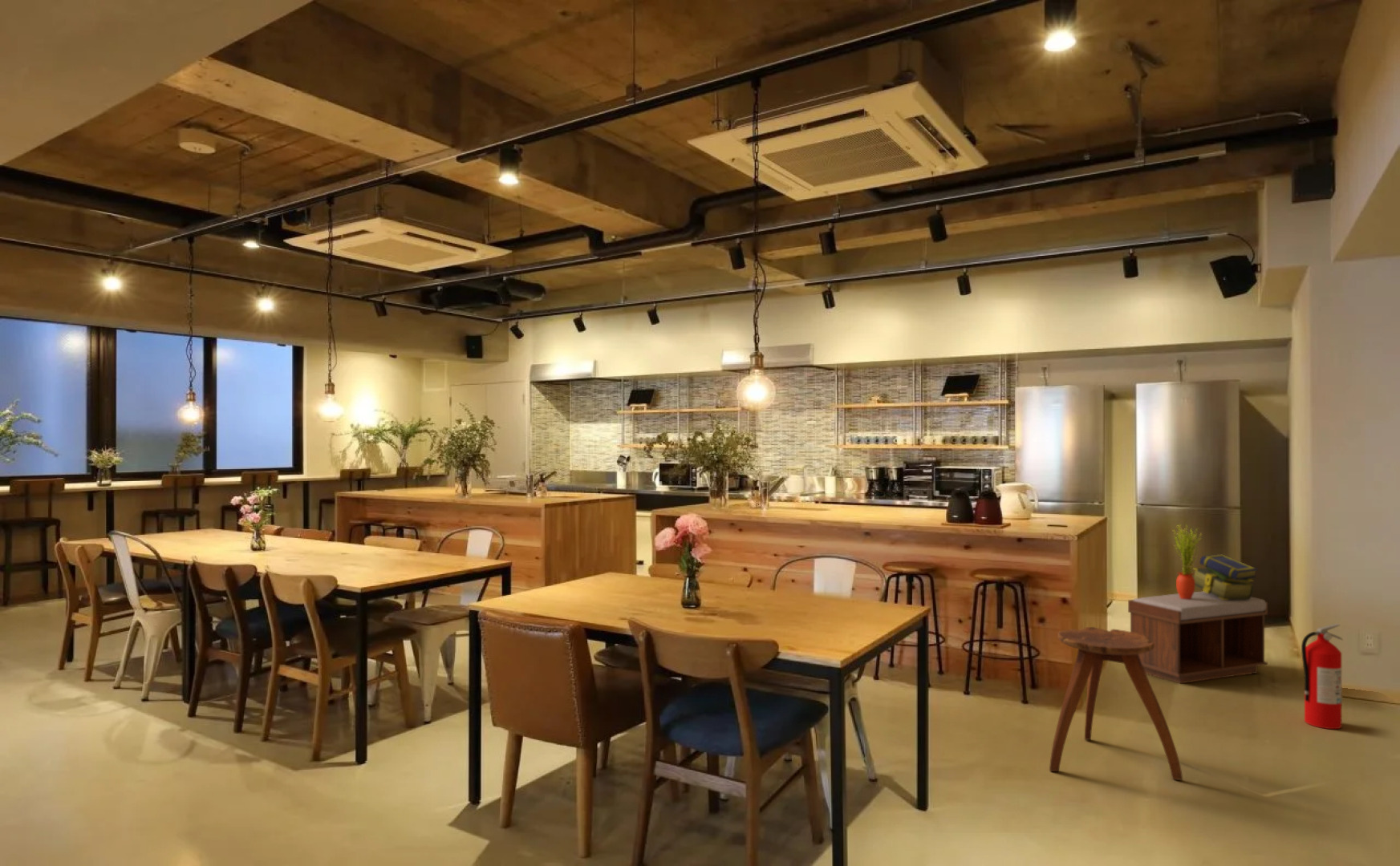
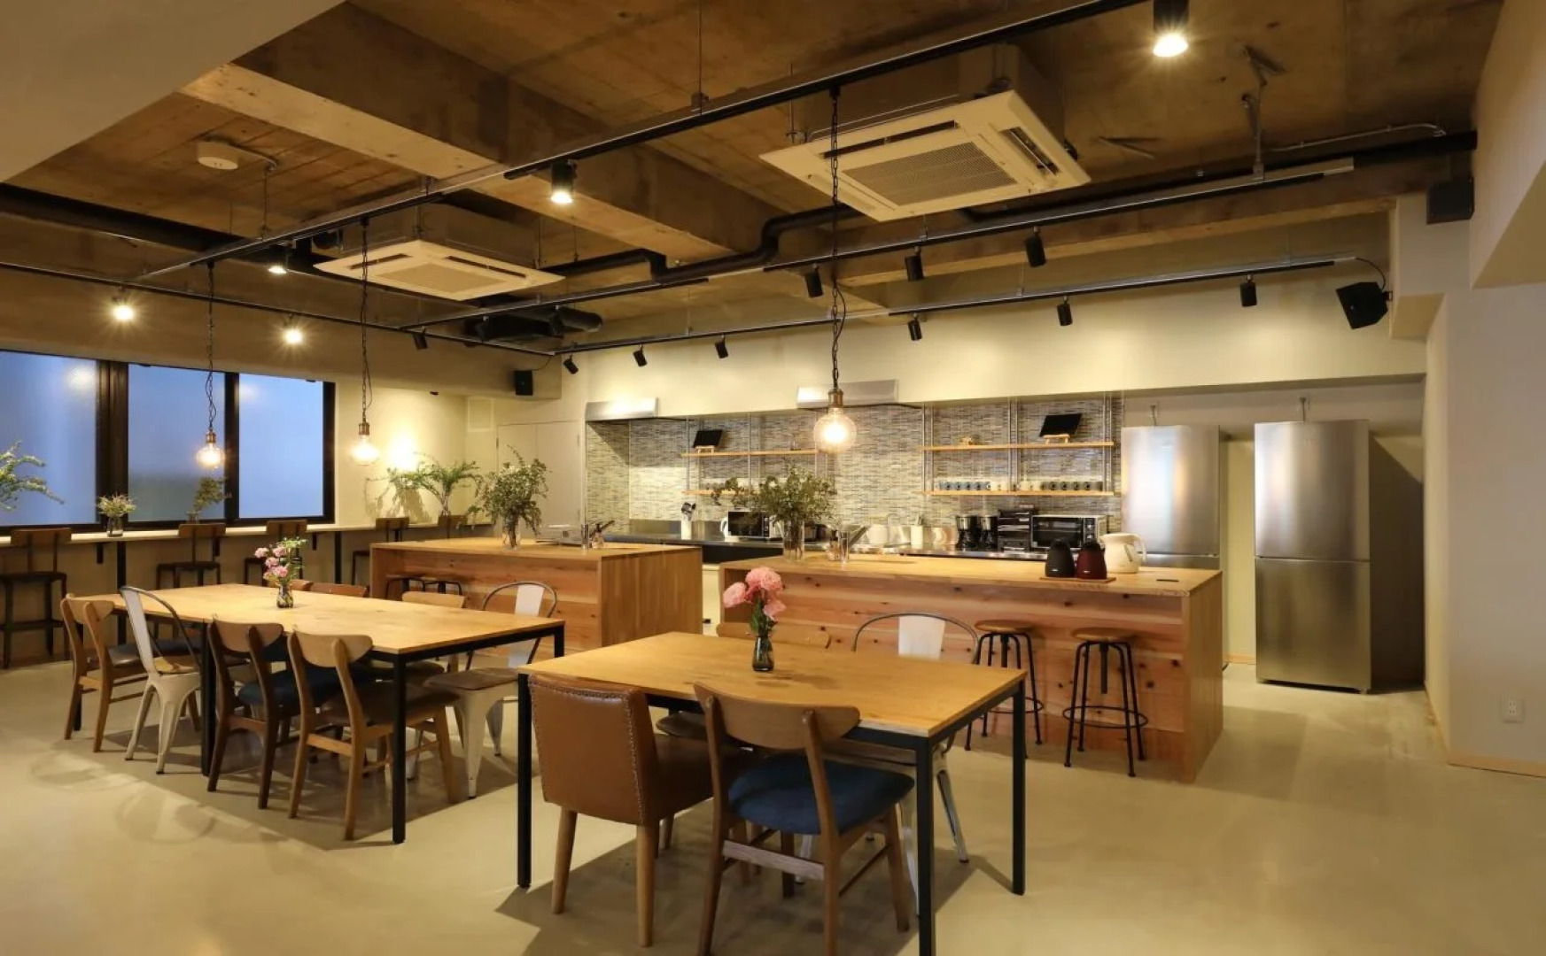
- fire extinguisher [1301,623,1344,730]
- bench [1127,591,1268,684]
- potted plant [1171,524,1203,599]
- stool [1049,626,1183,781]
- stack of books [1192,553,1259,600]
